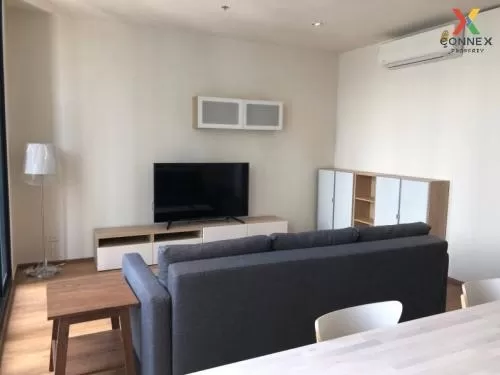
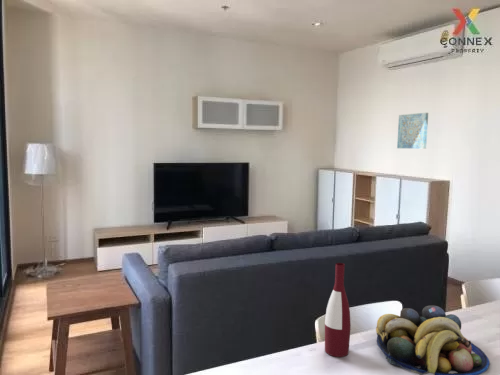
+ wall art [396,112,429,150]
+ alcohol [324,262,352,358]
+ fruit bowl [375,304,490,375]
